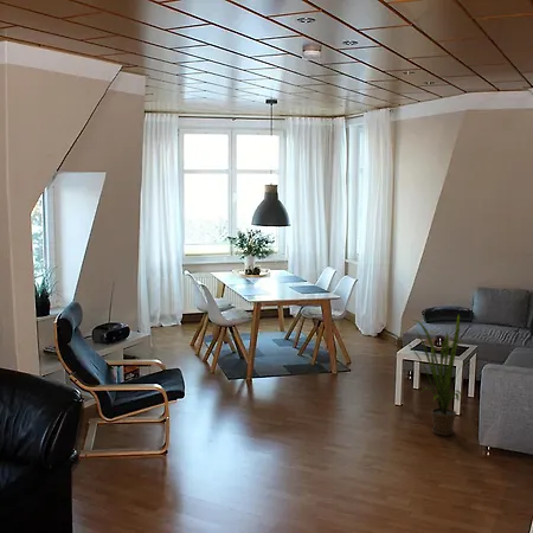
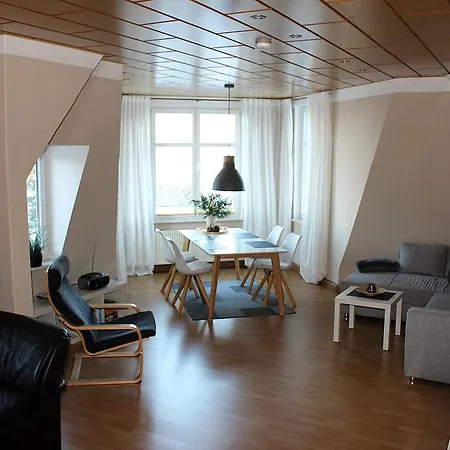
- house plant [406,313,468,437]
